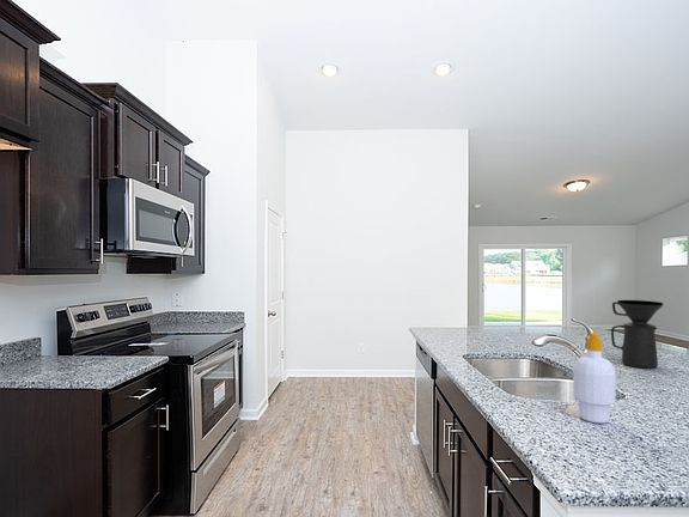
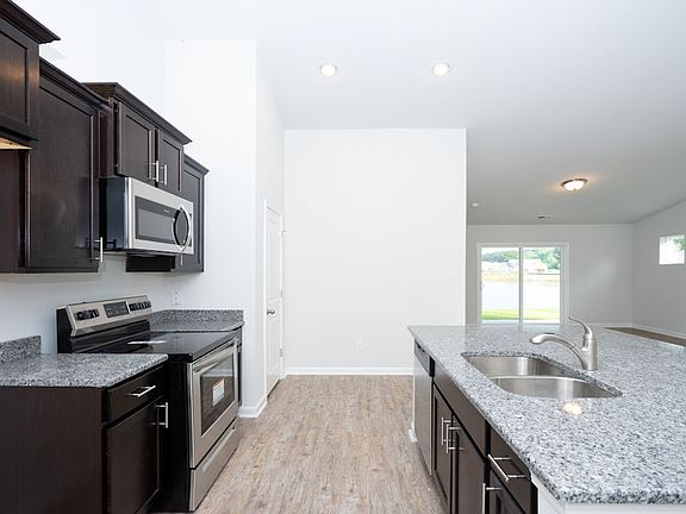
- coffee maker [610,299,664,370]
- soap bottle [572,332,617,425]
